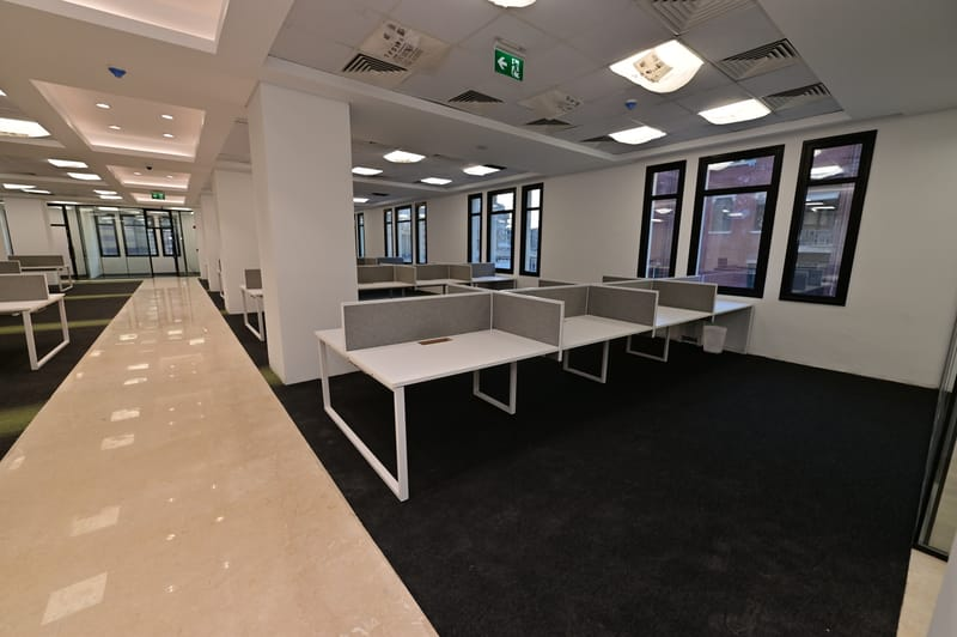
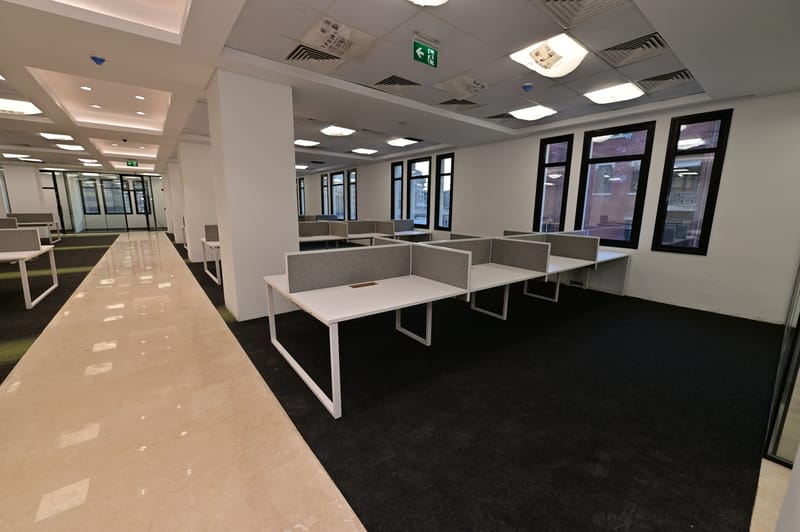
- wastebasket [702,324,729,354]
